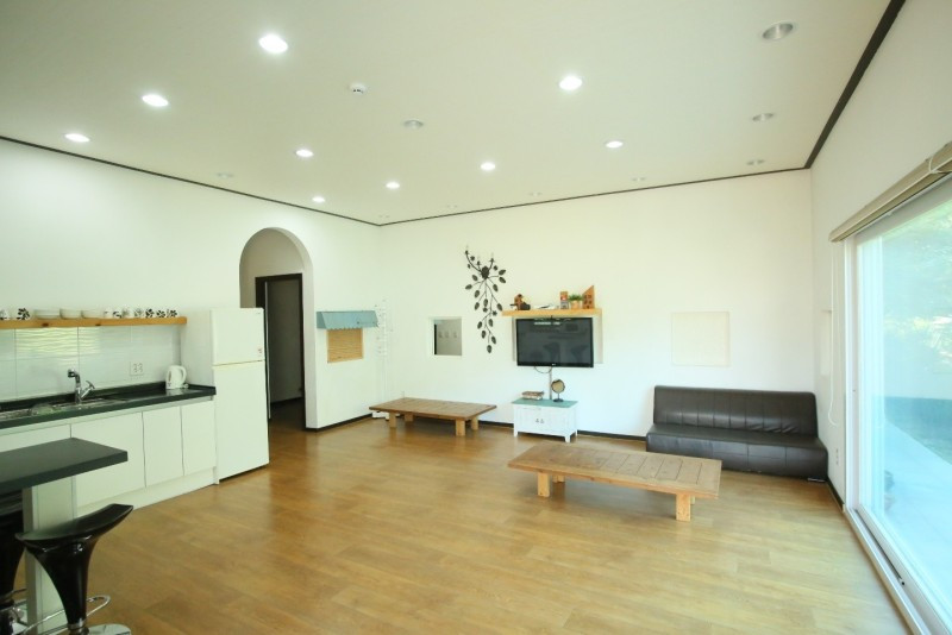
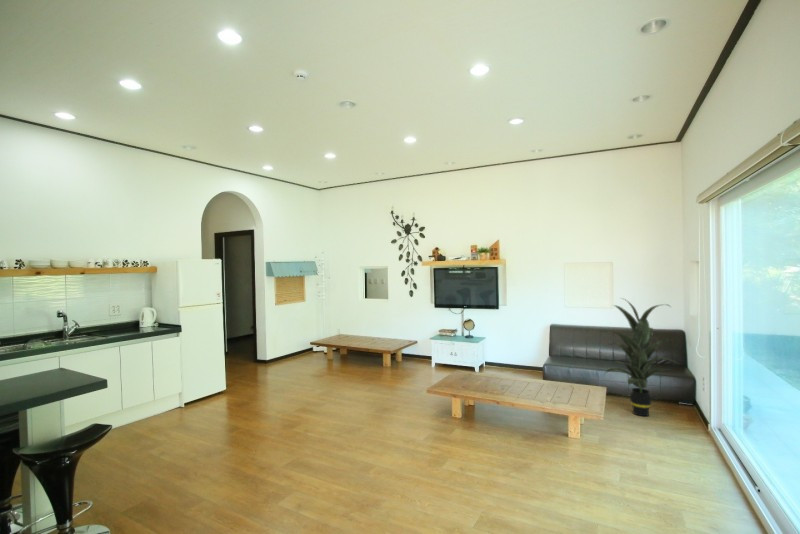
+ indoor plant [598,297,679,417]
